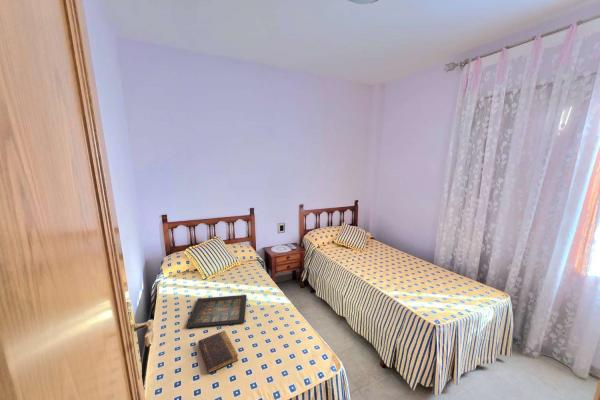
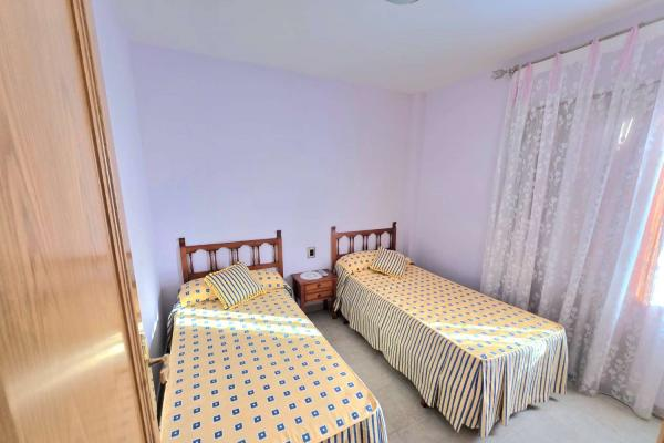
- icon panel [185,294,248,329]
- book [197,330,239,375]
